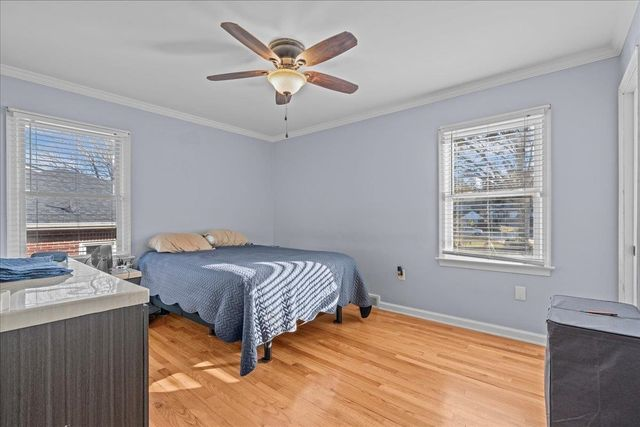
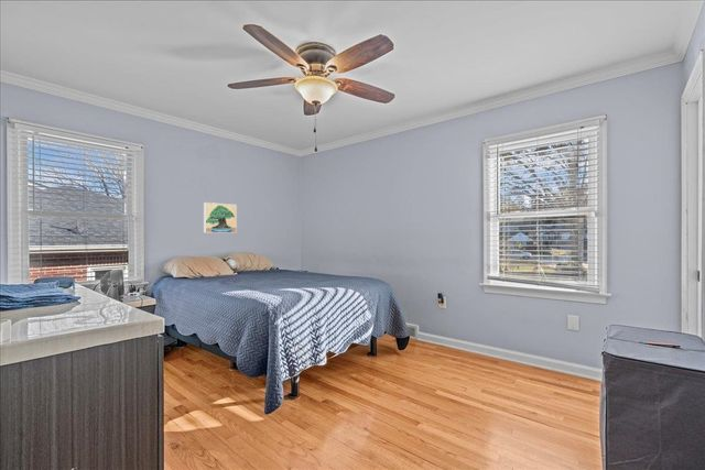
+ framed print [203,201,238,233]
